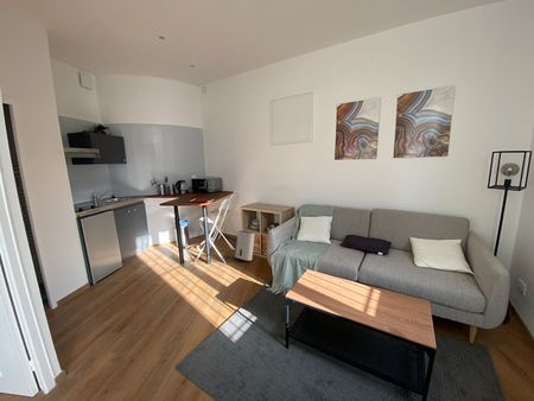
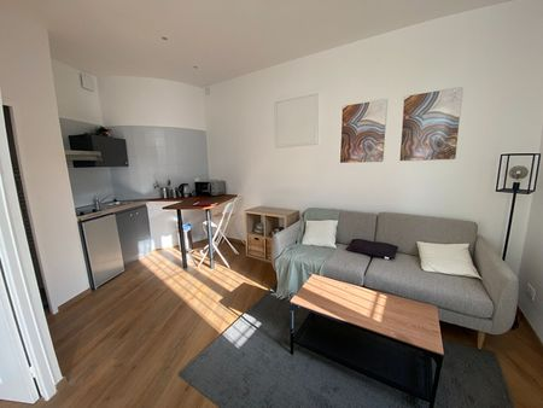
- air purifier [234,229,255,262]
